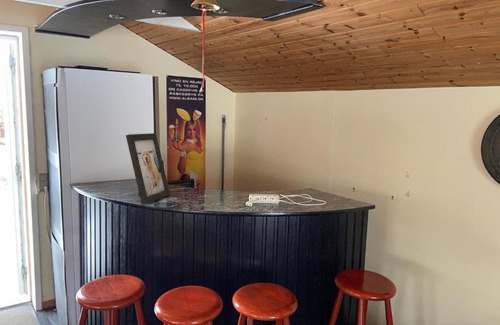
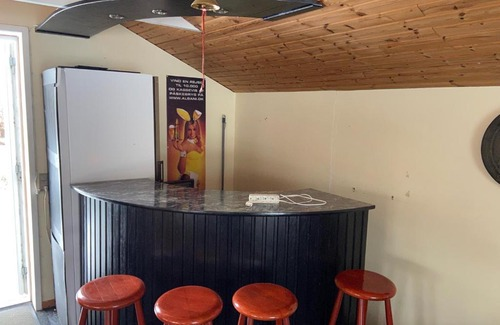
- picture frame [125,132,171,205]
